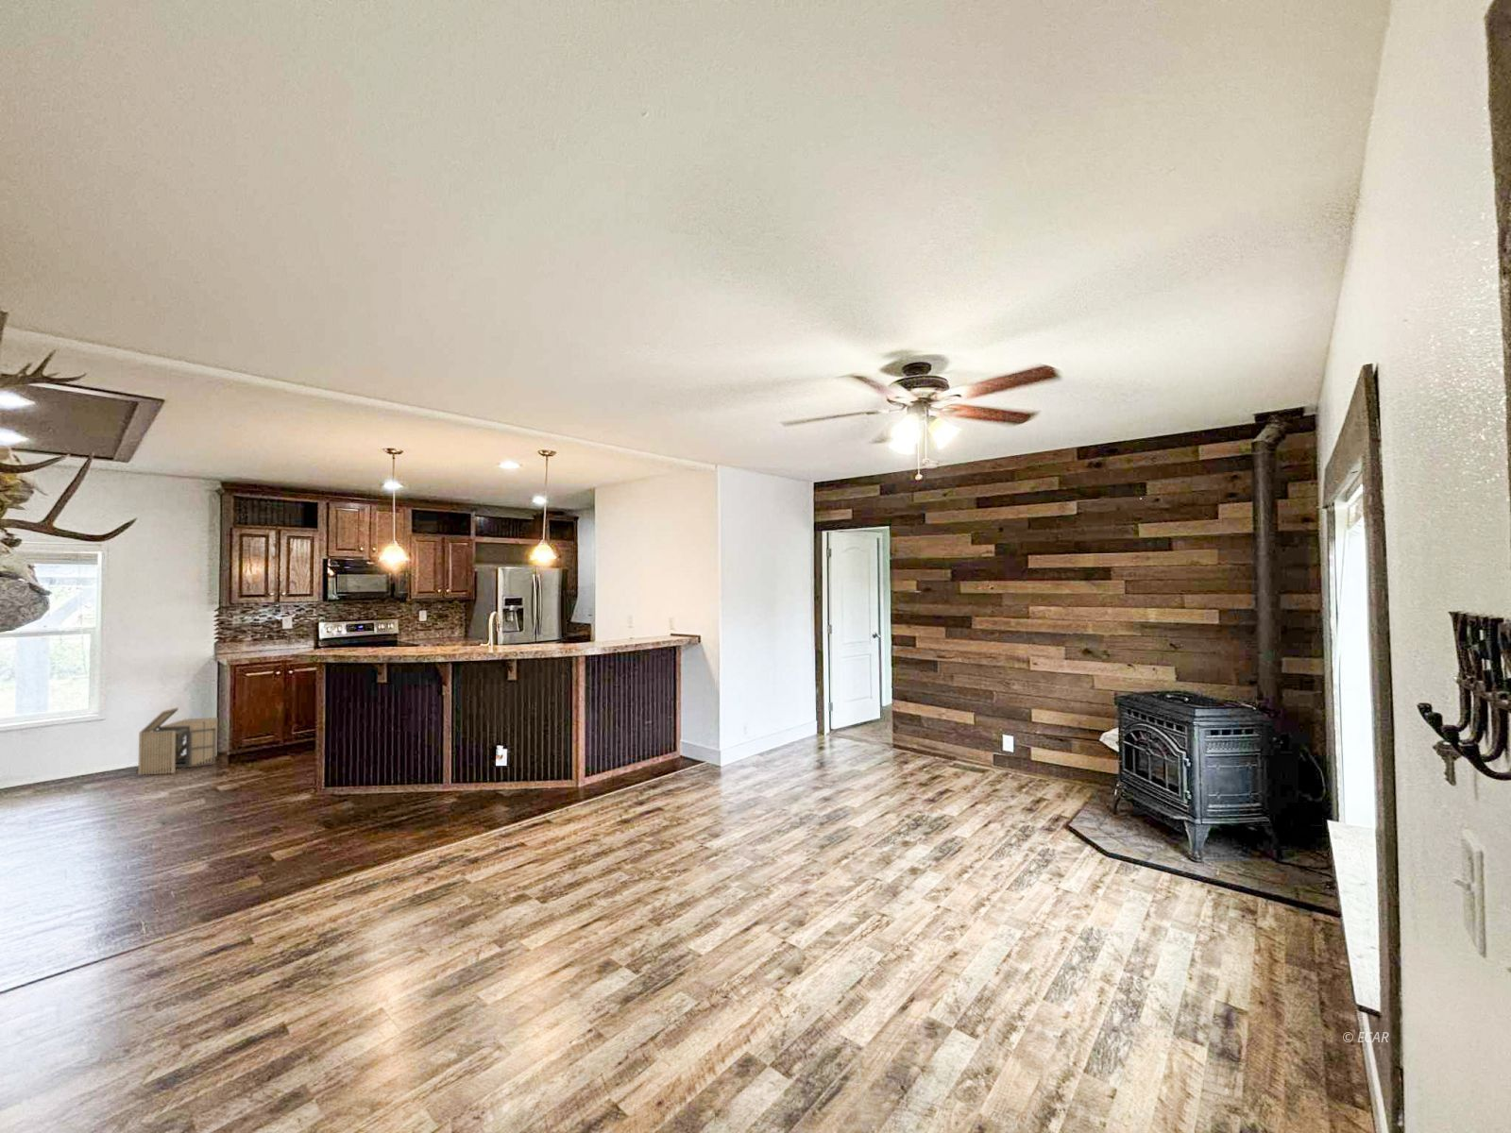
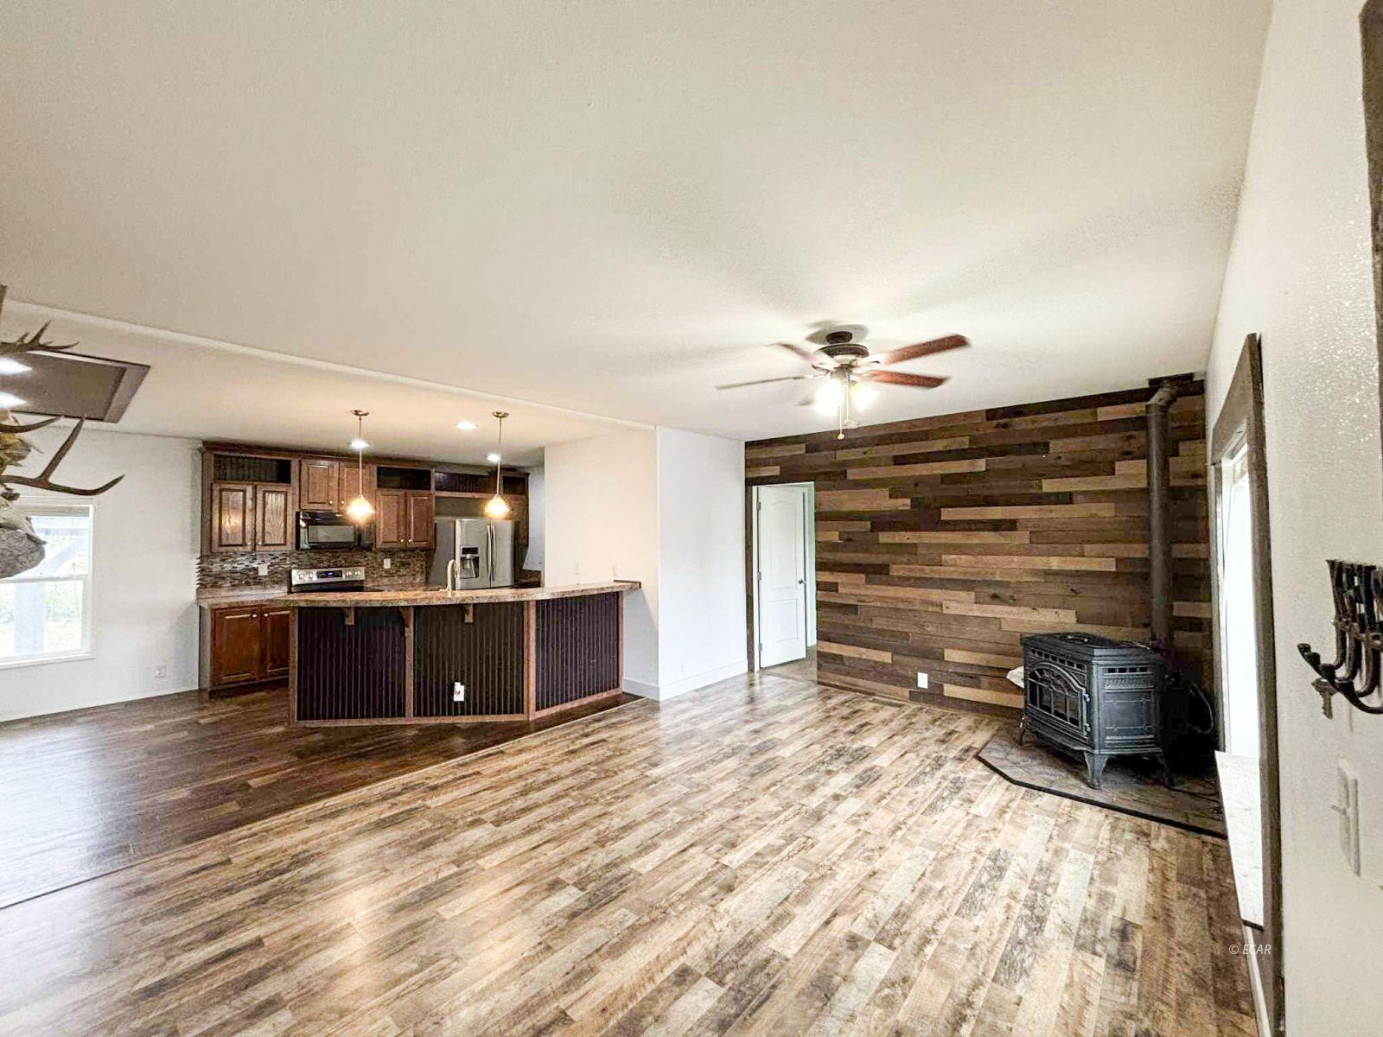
- storage bin [137,706,218,776]
